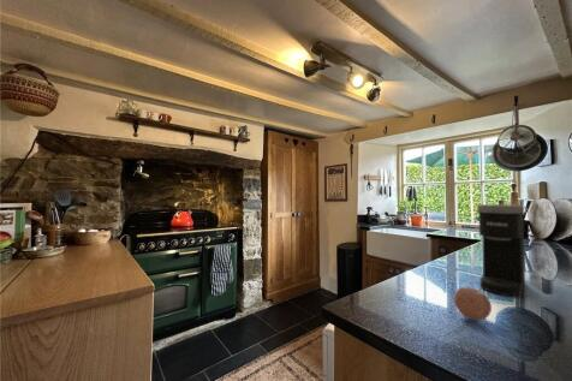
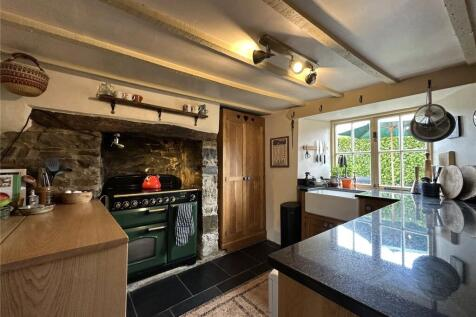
- coffee maker [476,203,526,297]
- fruit [453,286,493,321]
